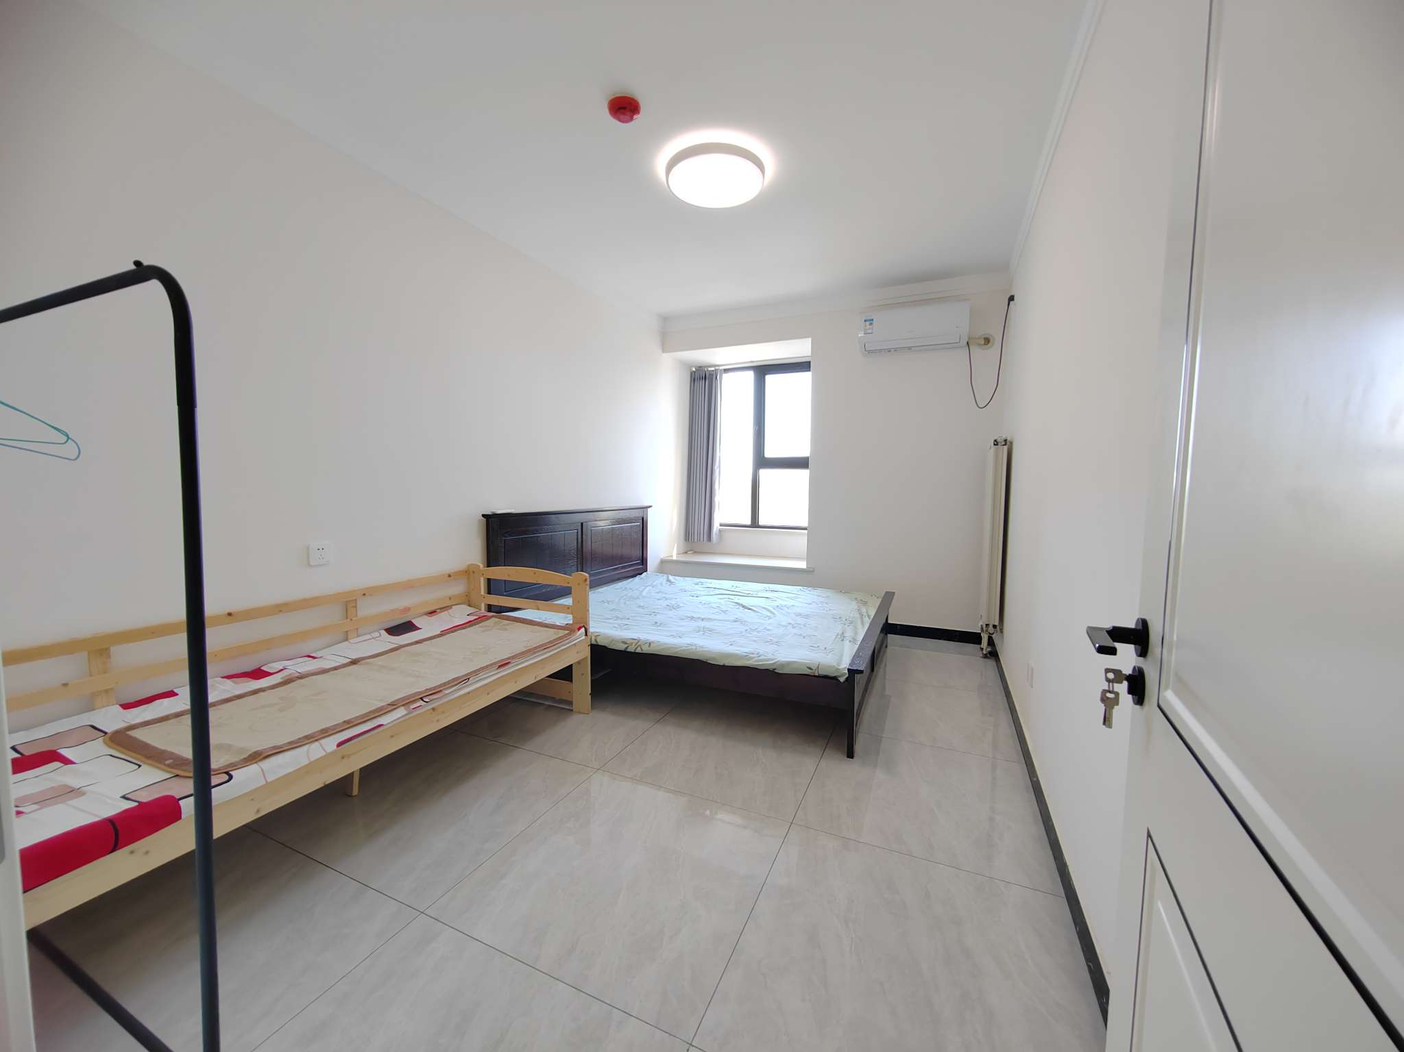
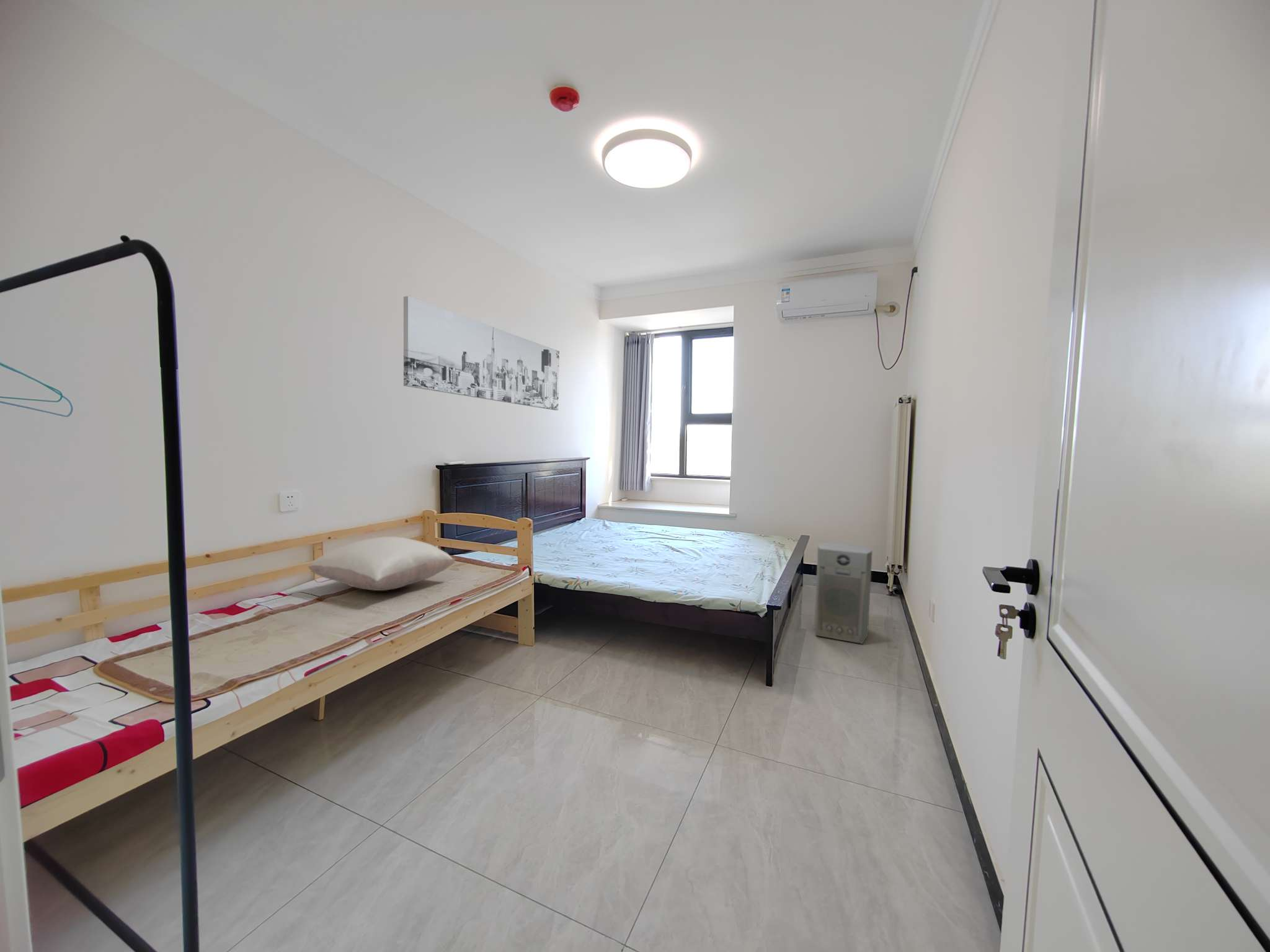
+ pillow [308,536,456,591]
+ fan [814,542,873,645]
+ wall art [403,296,560,411]
